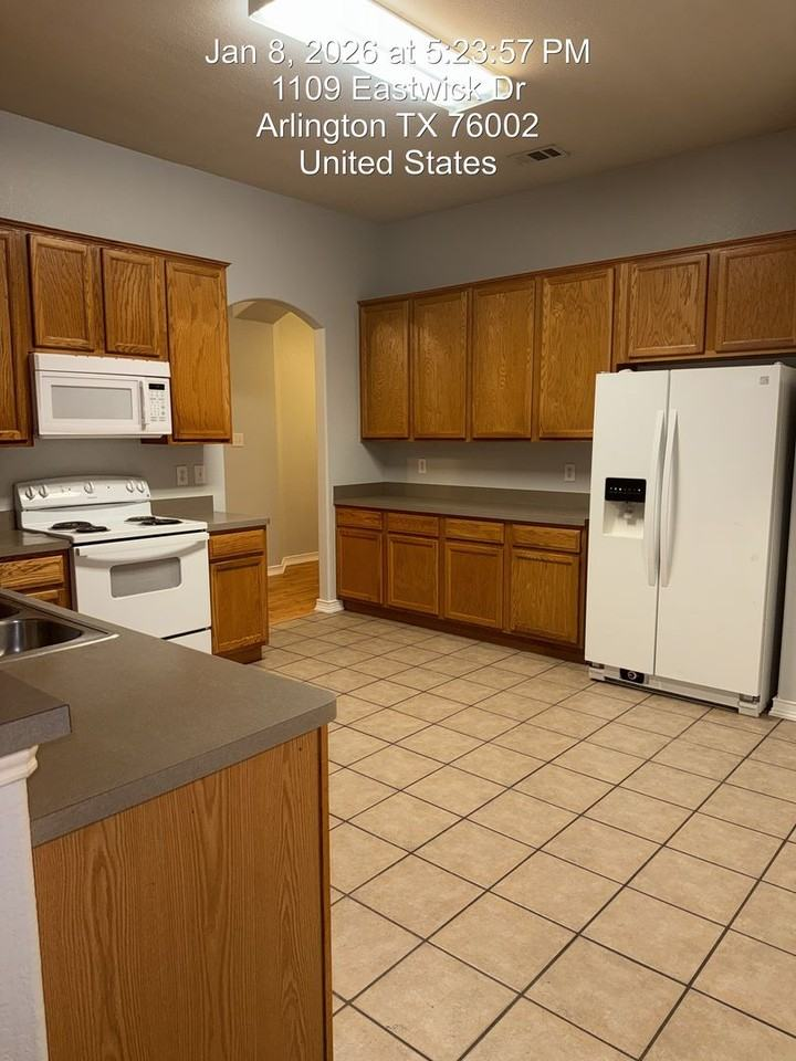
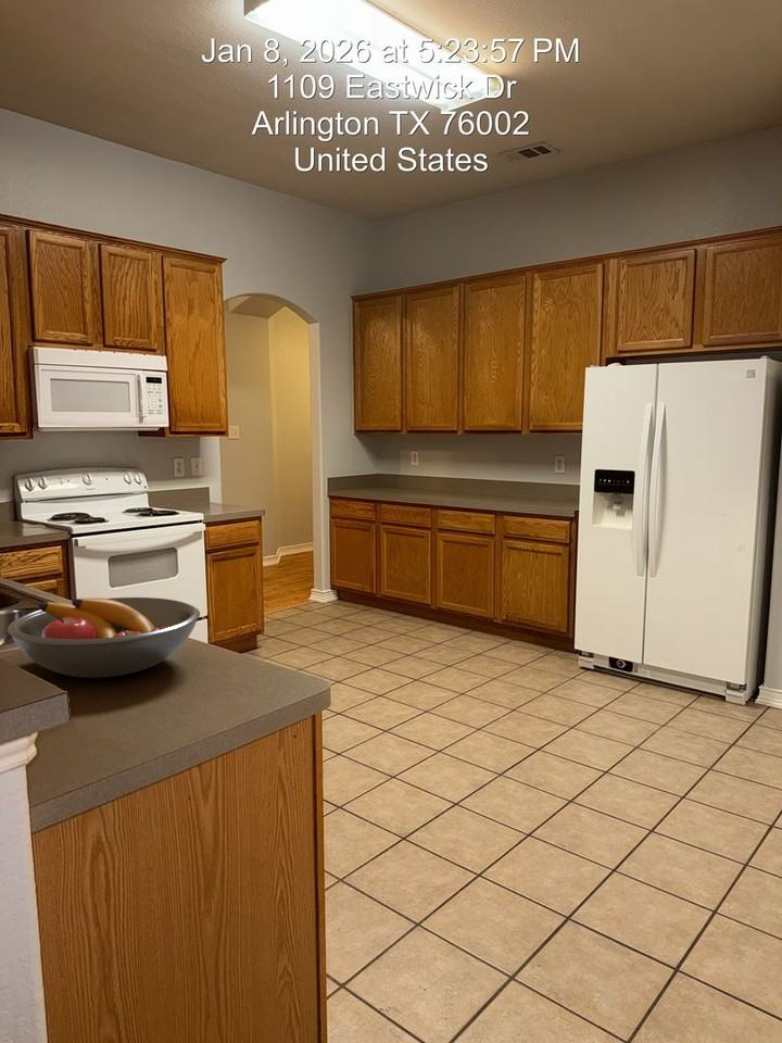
+ fruit bowl [7,596,201,679]
